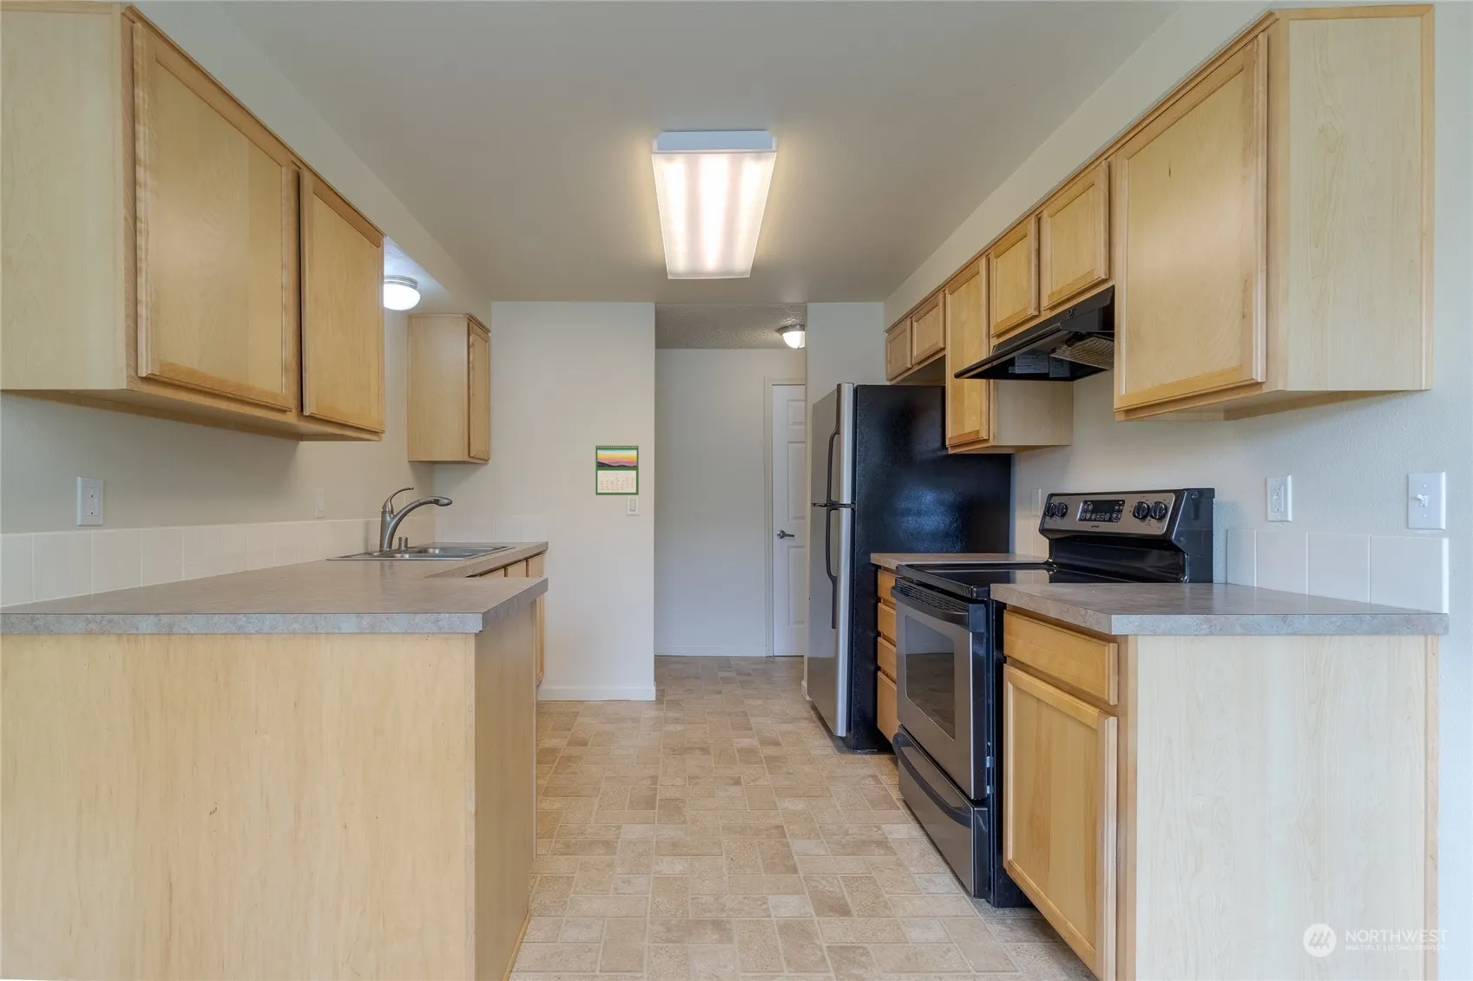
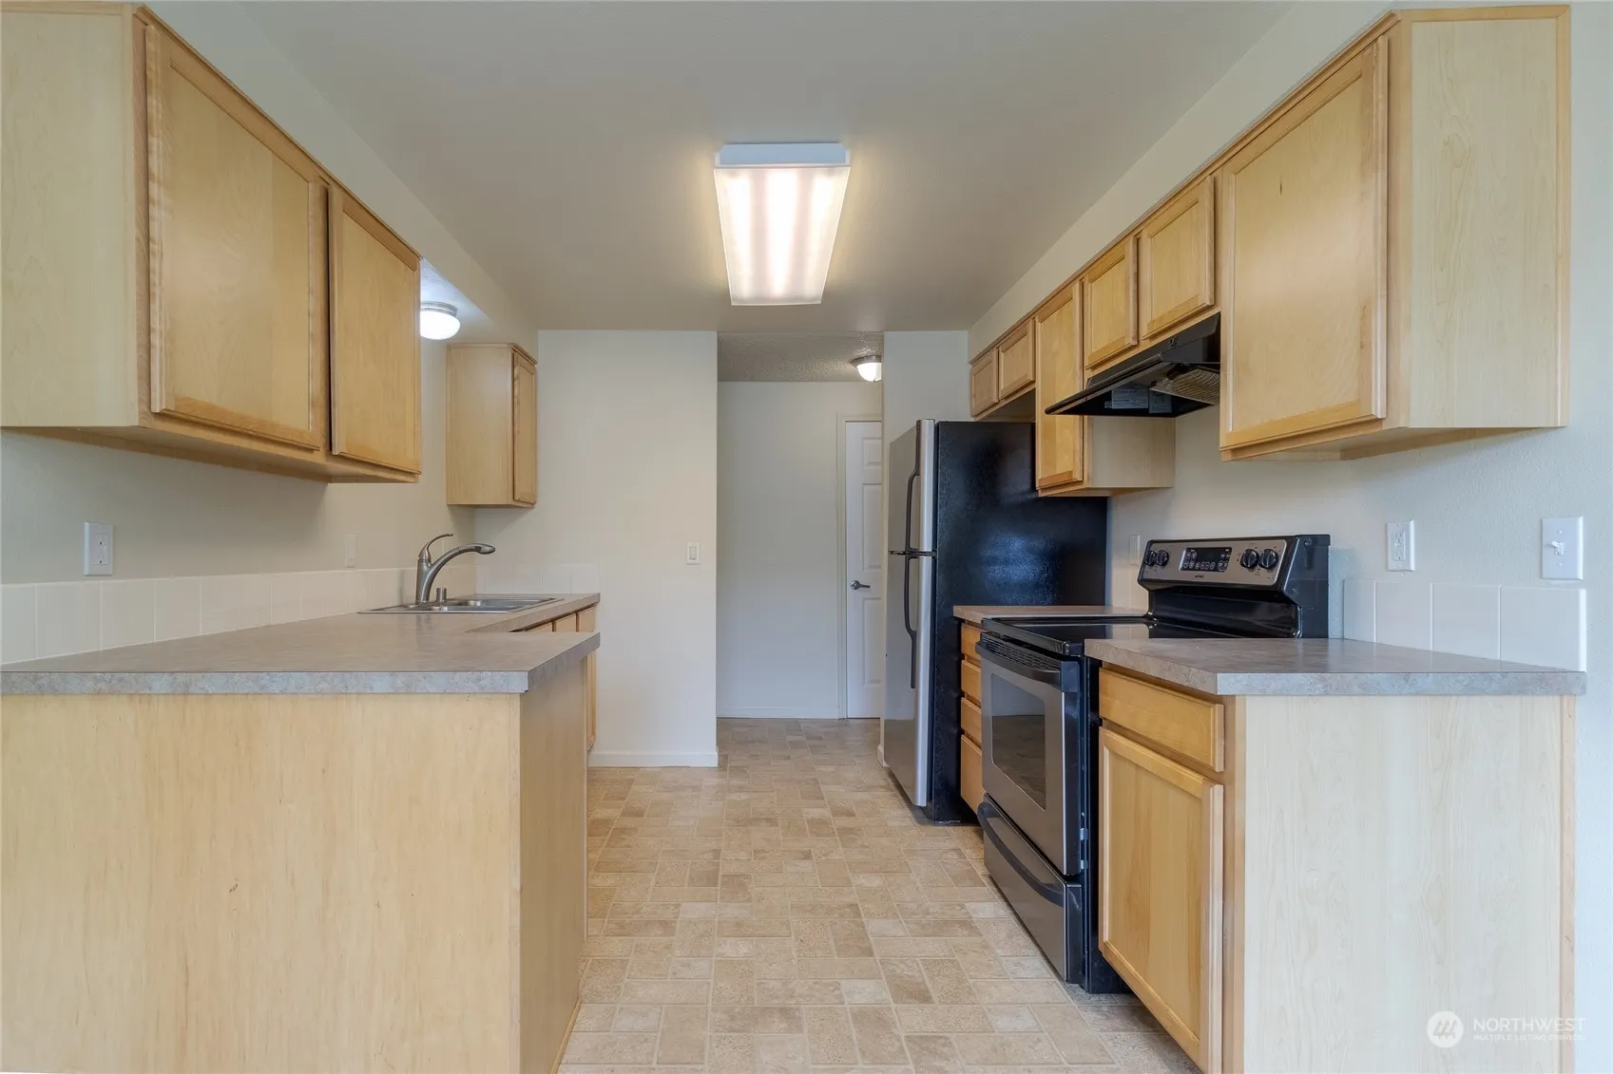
- calendar [595,442,640,496]
